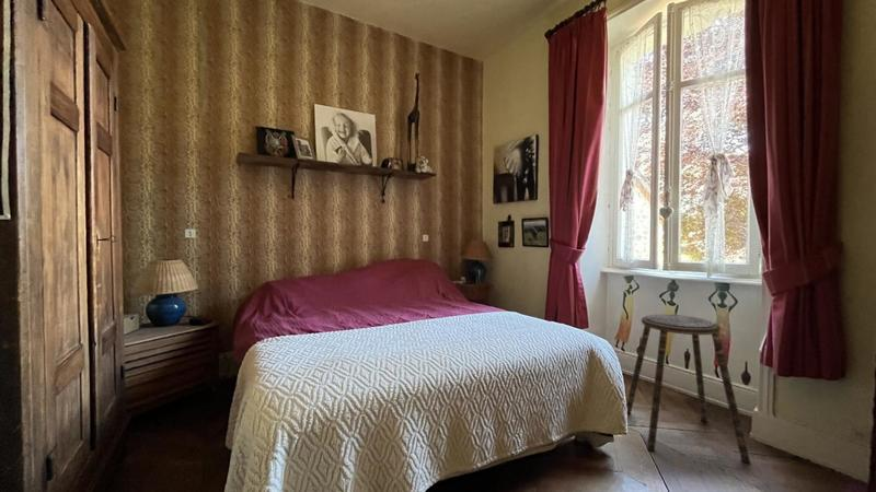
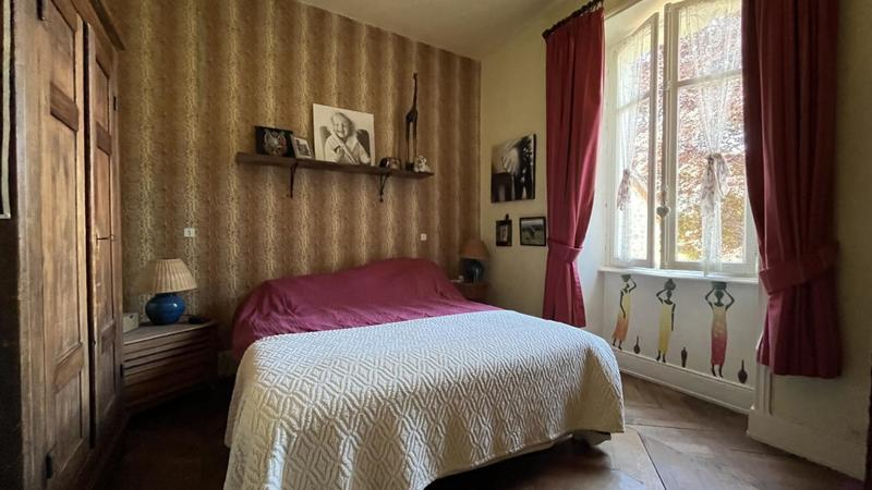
- stool [625,313,751,464]
